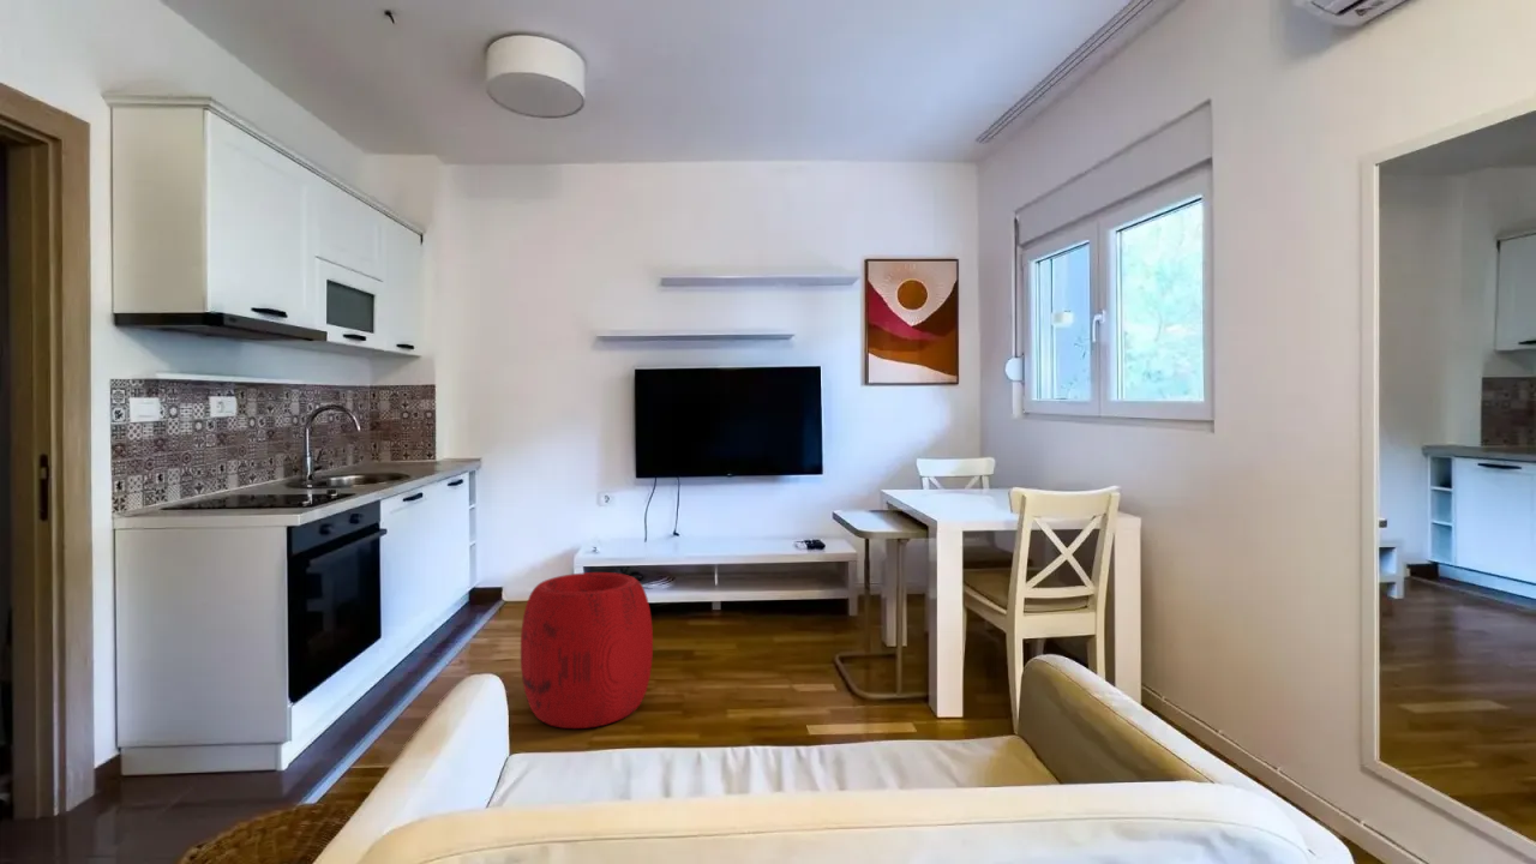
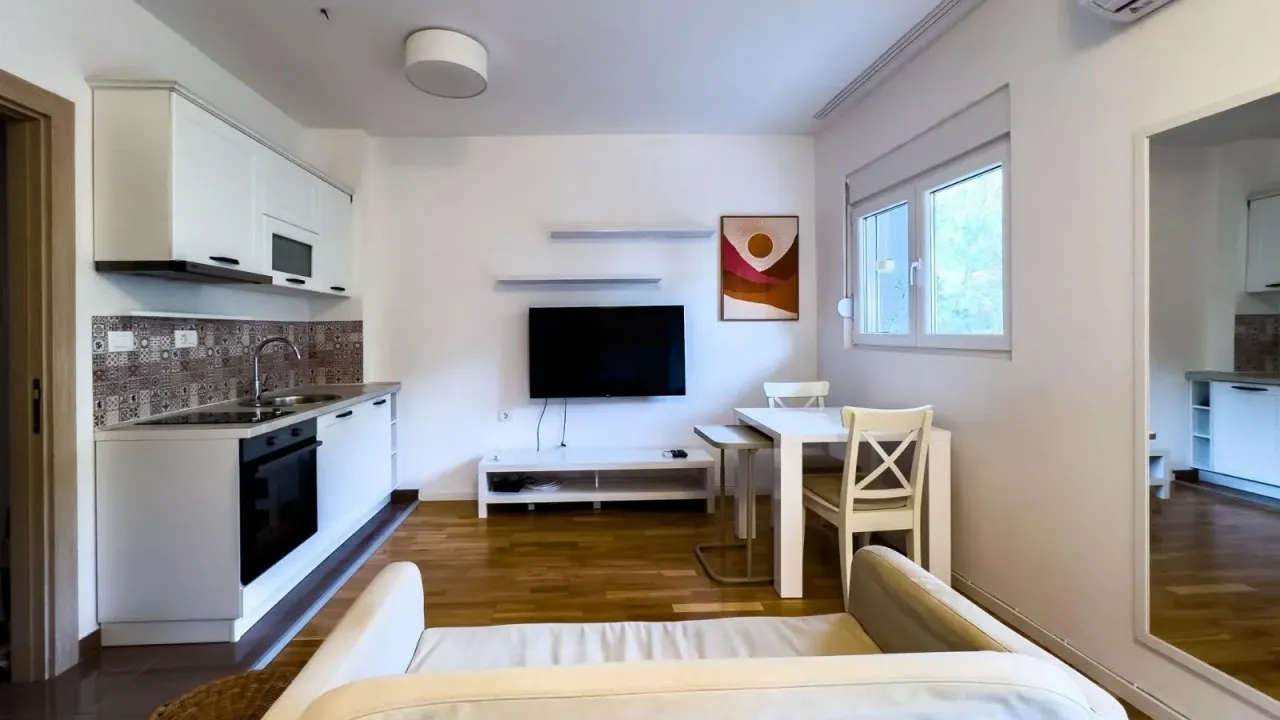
- pouf [520,571,654,730]
